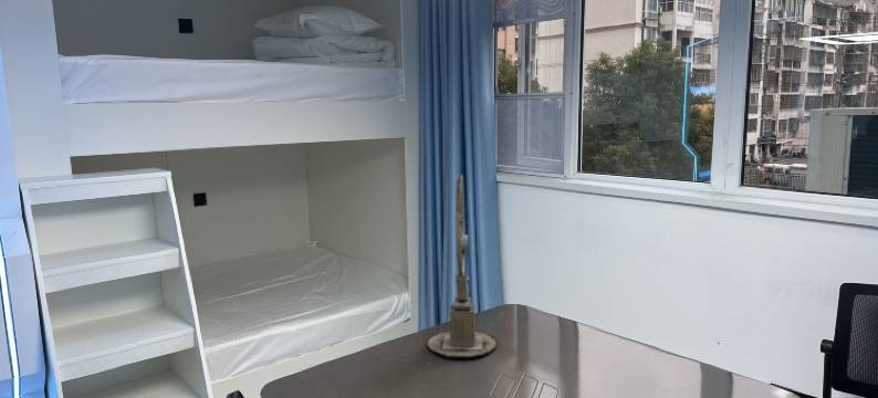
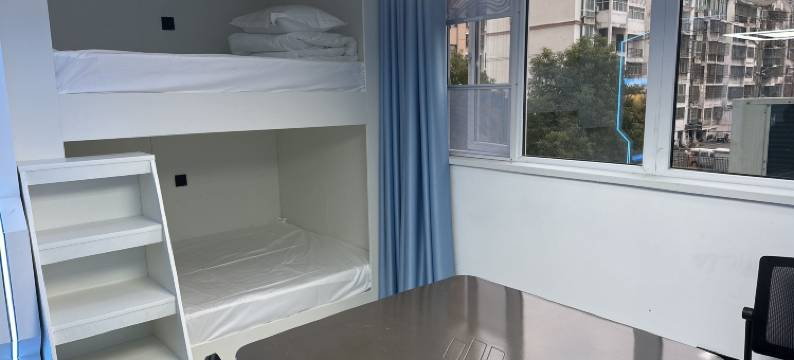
- sundial [426,174,500,358]
